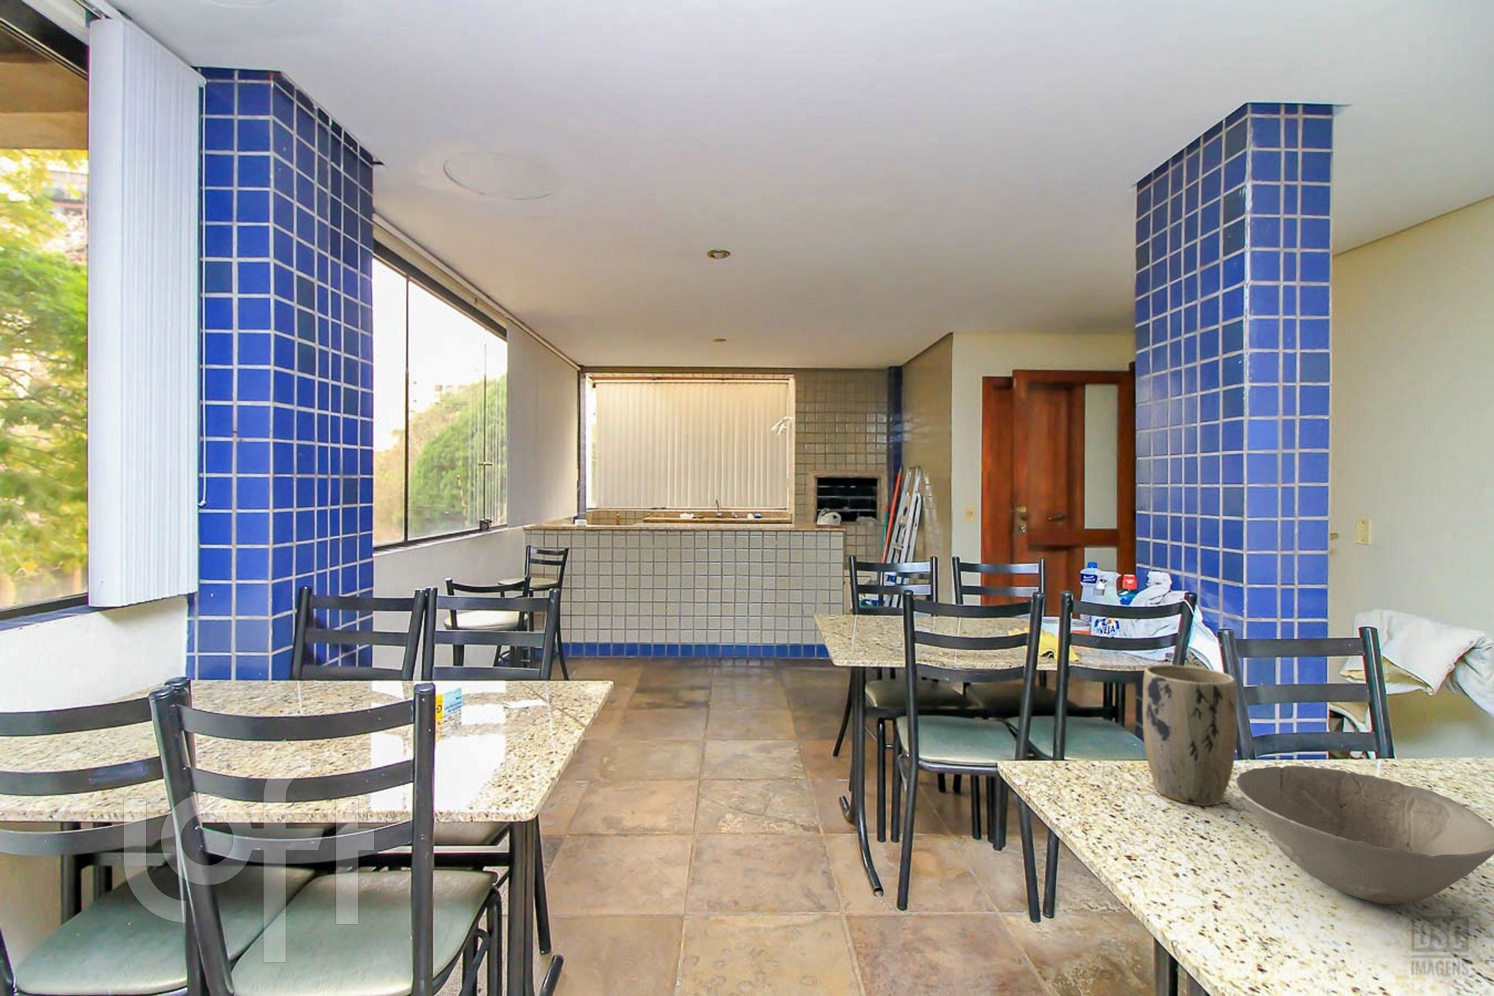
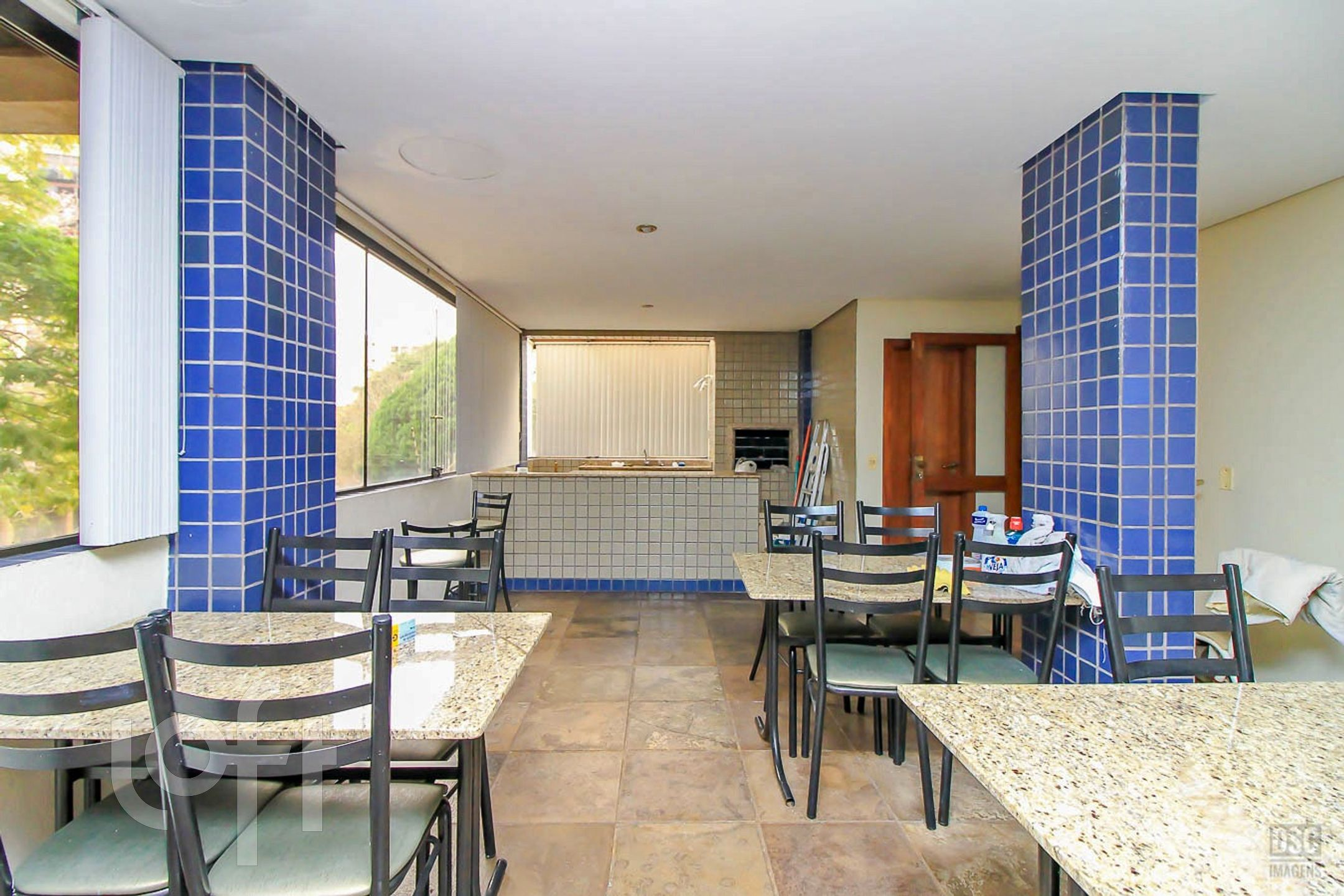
- plant pot [1142,664,1238,807]
- bowl [1235,765,1494,905]
